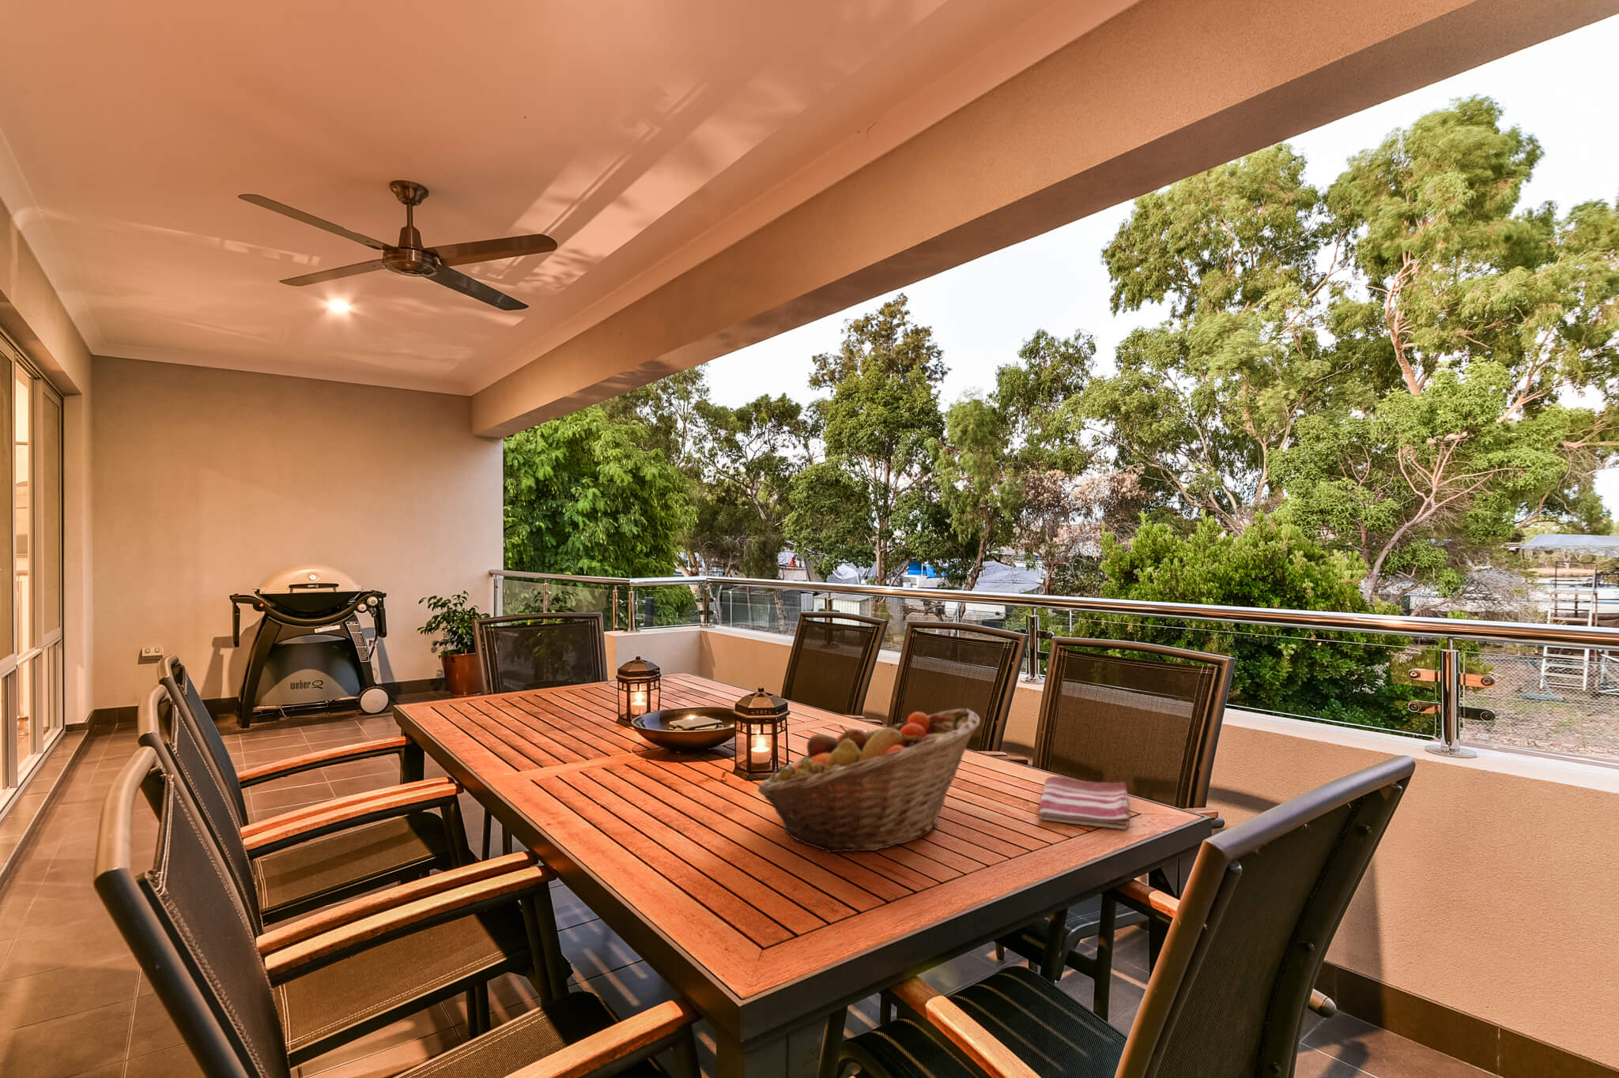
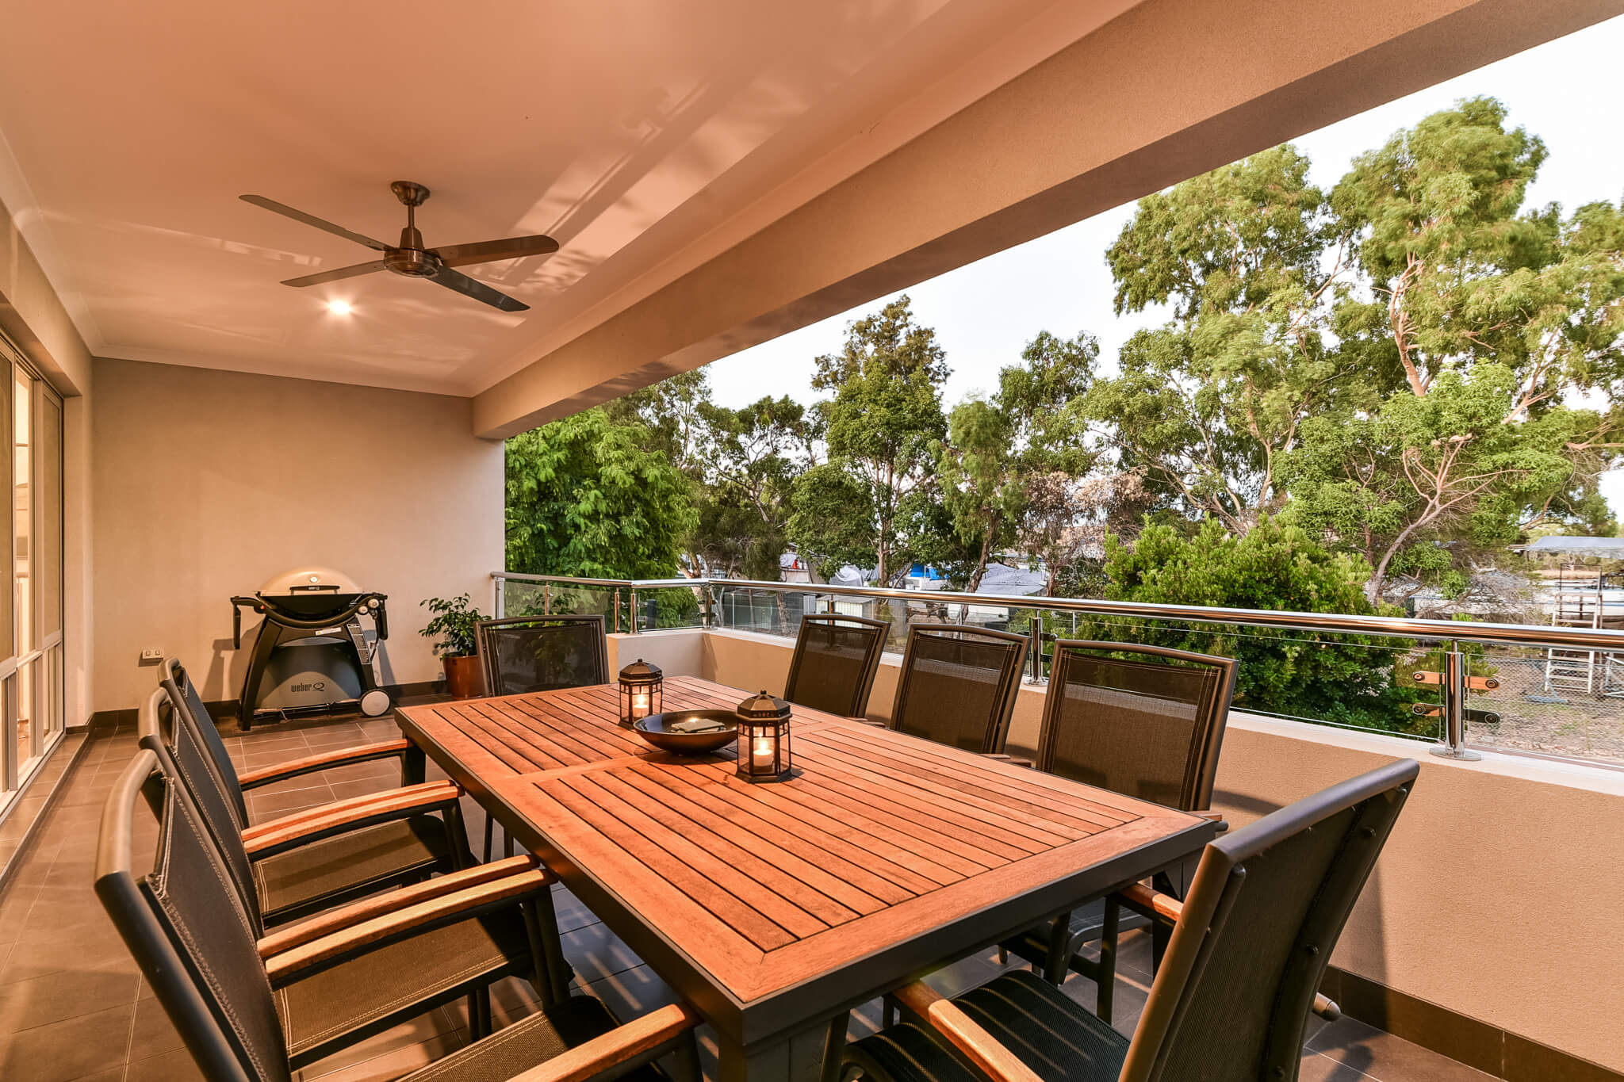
- fruit basket [756,707,981,854]
- dish towel [1038,776,1130,831]
